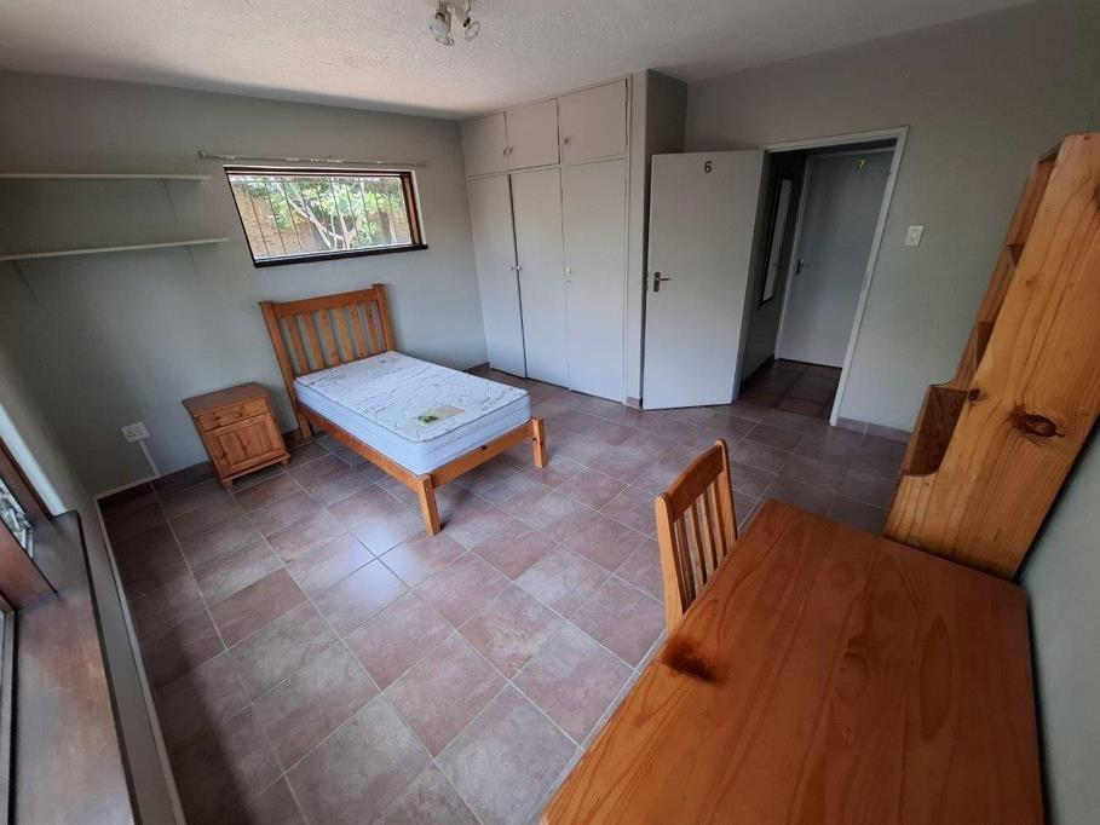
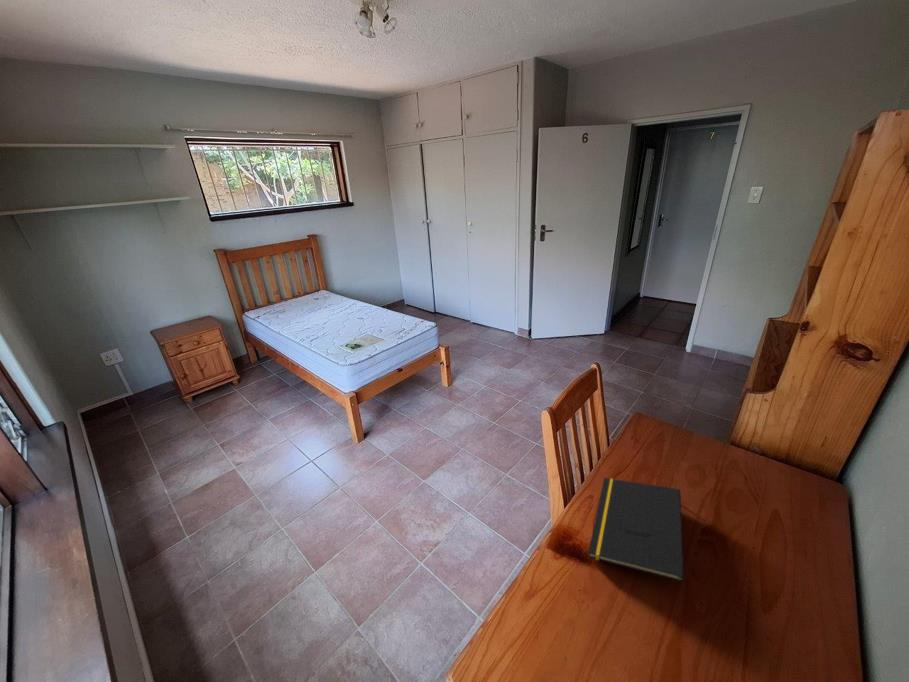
+ notepad [587,477,685,583]
